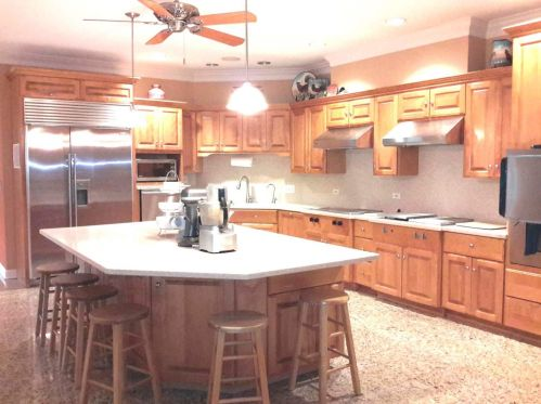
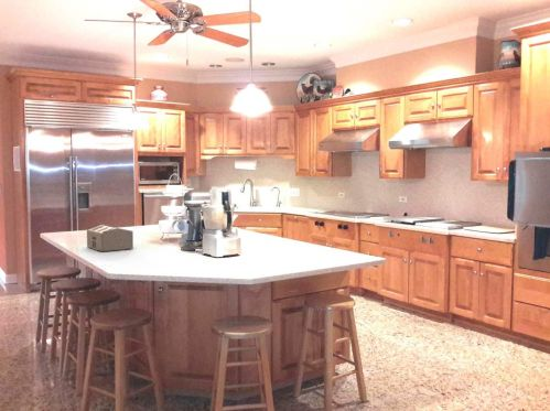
+ toaster [86,224,134,252]
